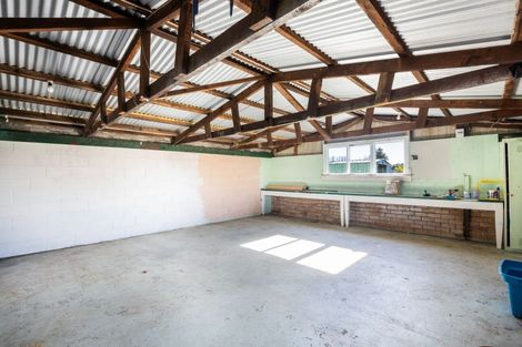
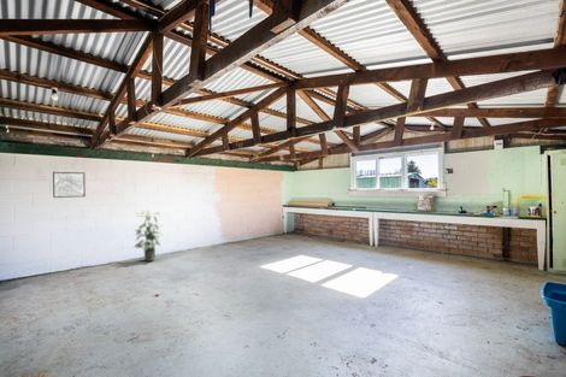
+ indoor plant [134,207,164,263]
+ wall art [52,171,87,199]
